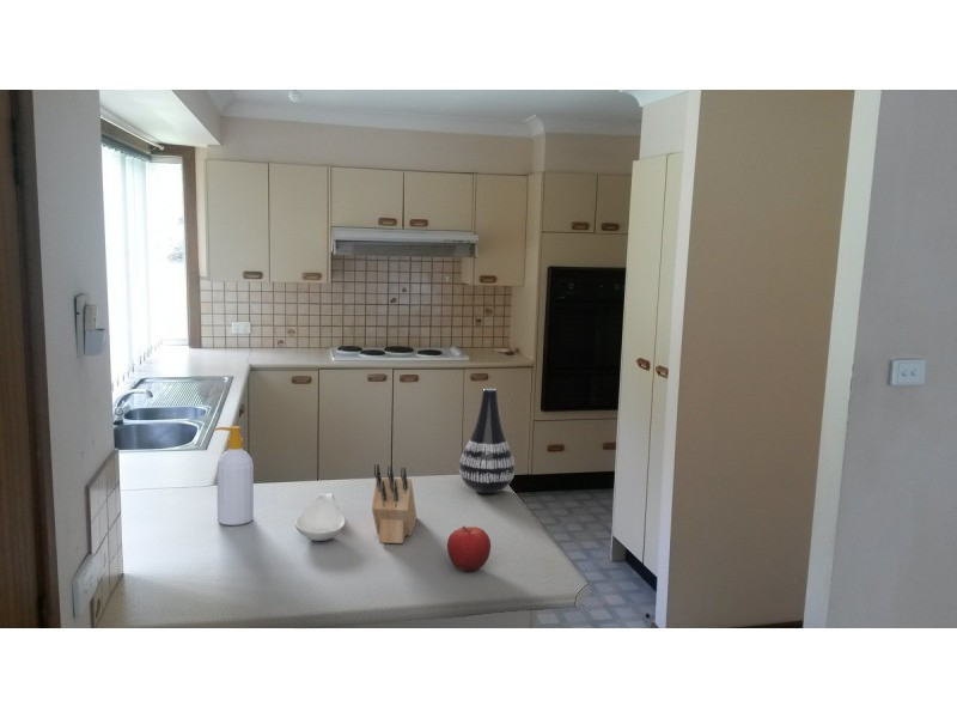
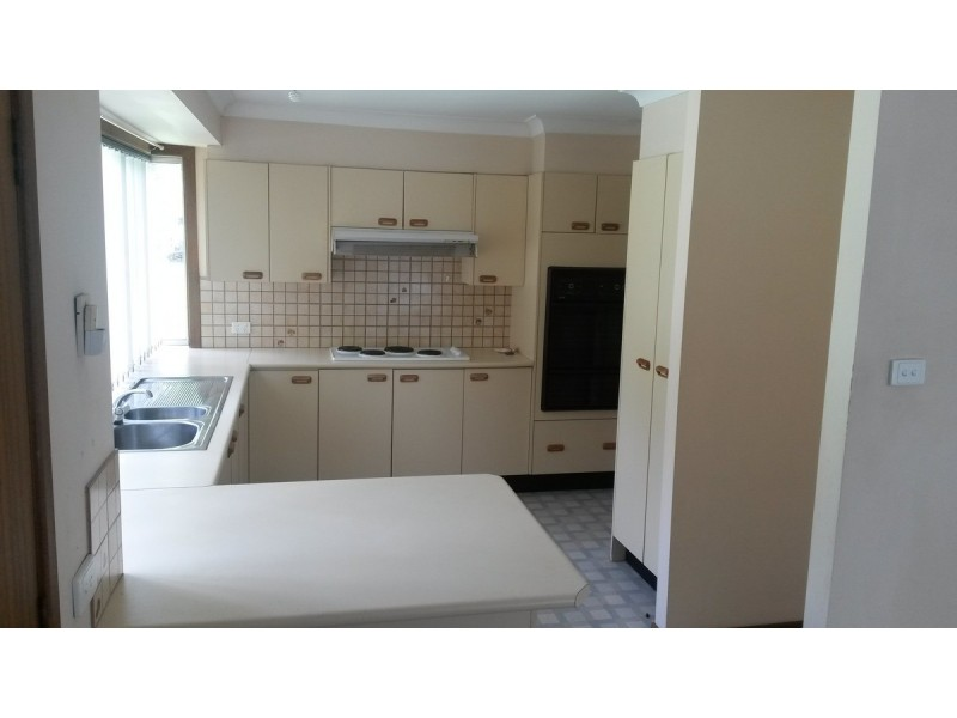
- fruit [446,524,492,573]
- soap bottle [213,425,255,527]
- spoon rest [294,492,347,542]
- knife block [371,463,417,544]
- vase [458,388,516,495]
